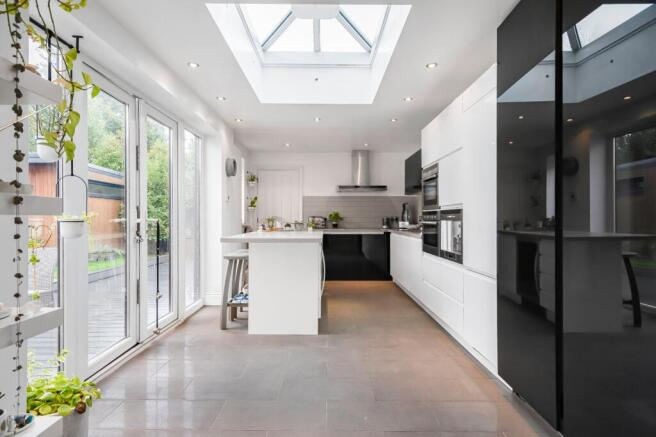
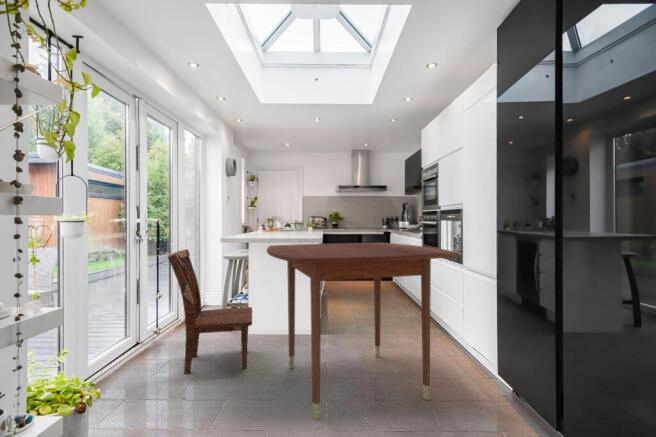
+ dining table [266,242,461,420]
+ dining chair [166,248,253,375]
